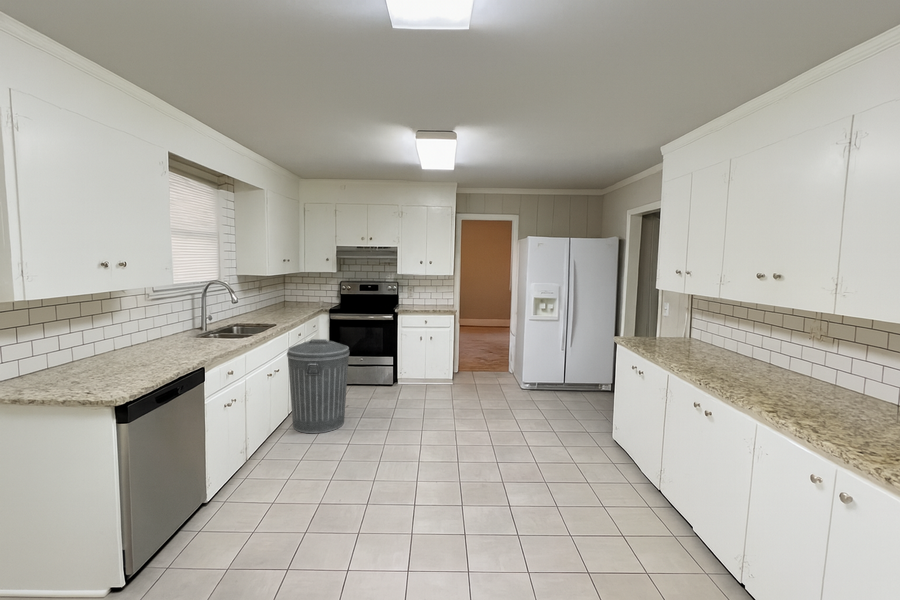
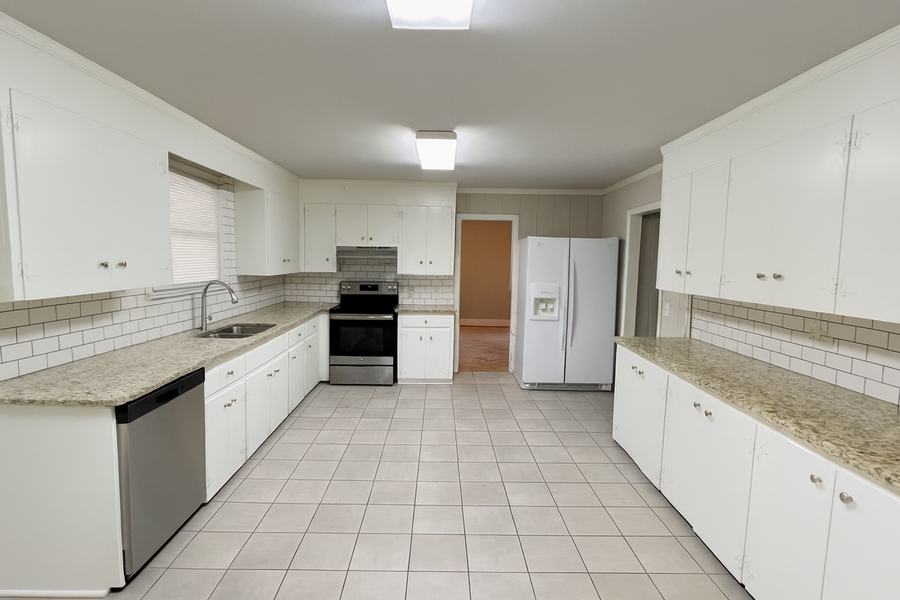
- trash can [286,338,350,434]
